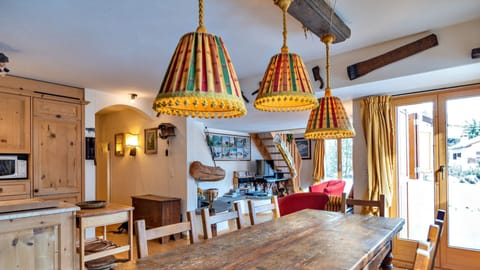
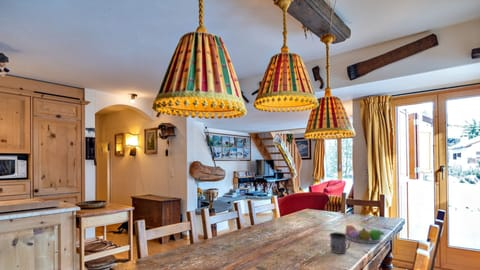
+ fruit bowl [344,224,385,244]
+ mug [329,231,351,255]
